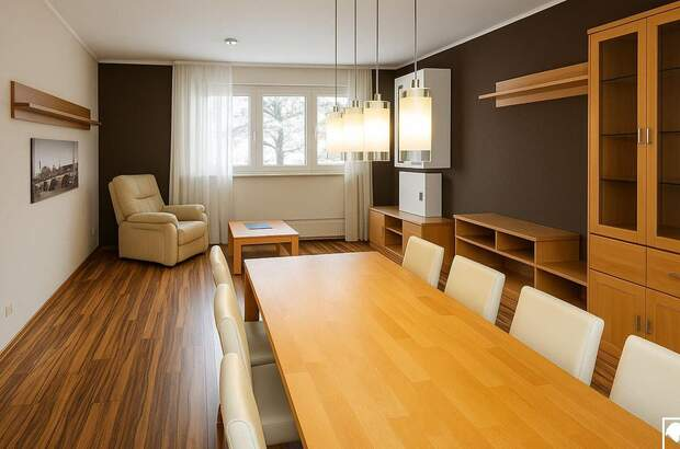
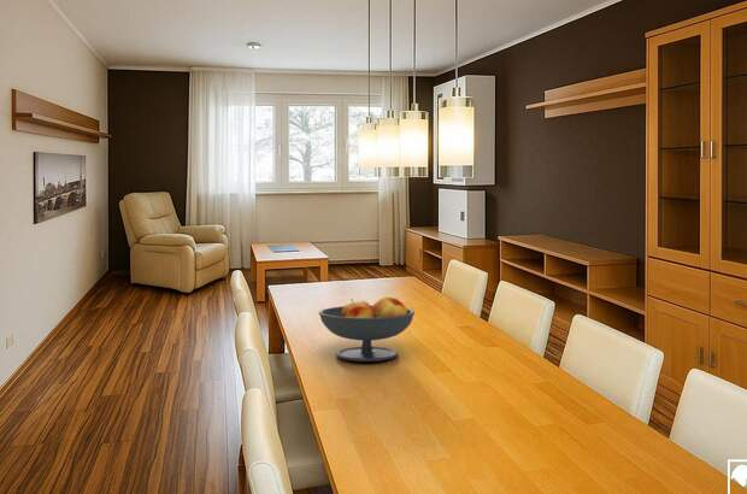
+ fruit bowl [318,296,416,363]
